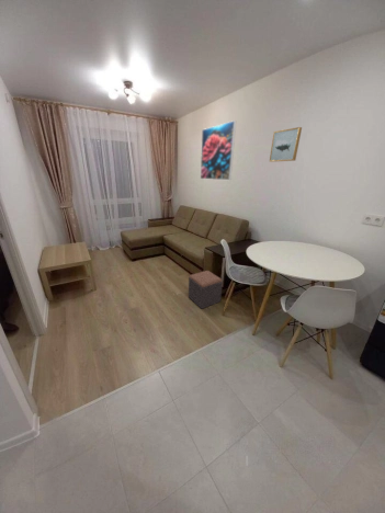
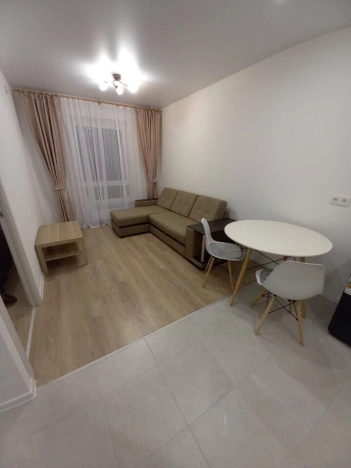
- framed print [200,119,237,181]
- wall art [269,126,303,163]
- footstool [188,270,224,310]
